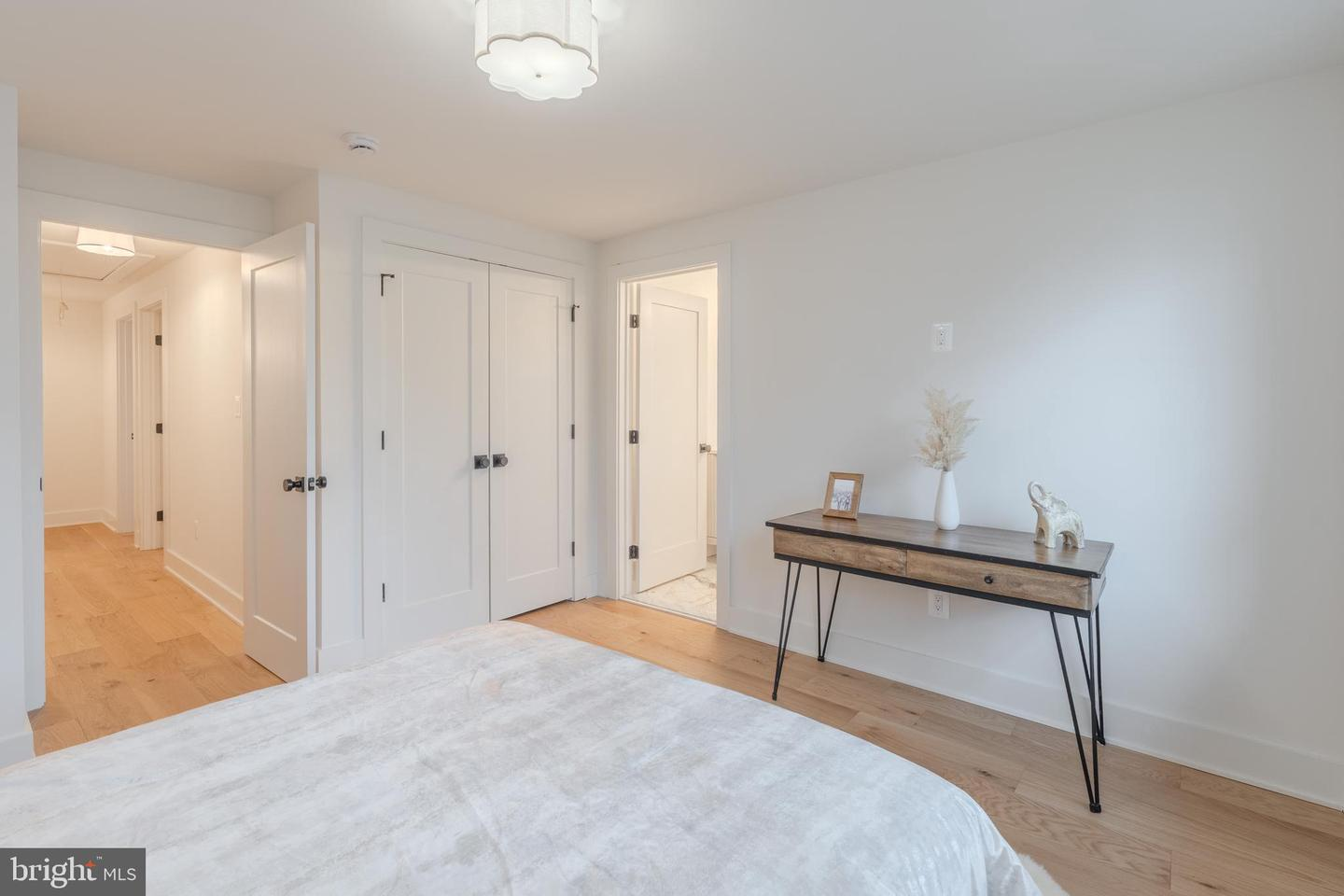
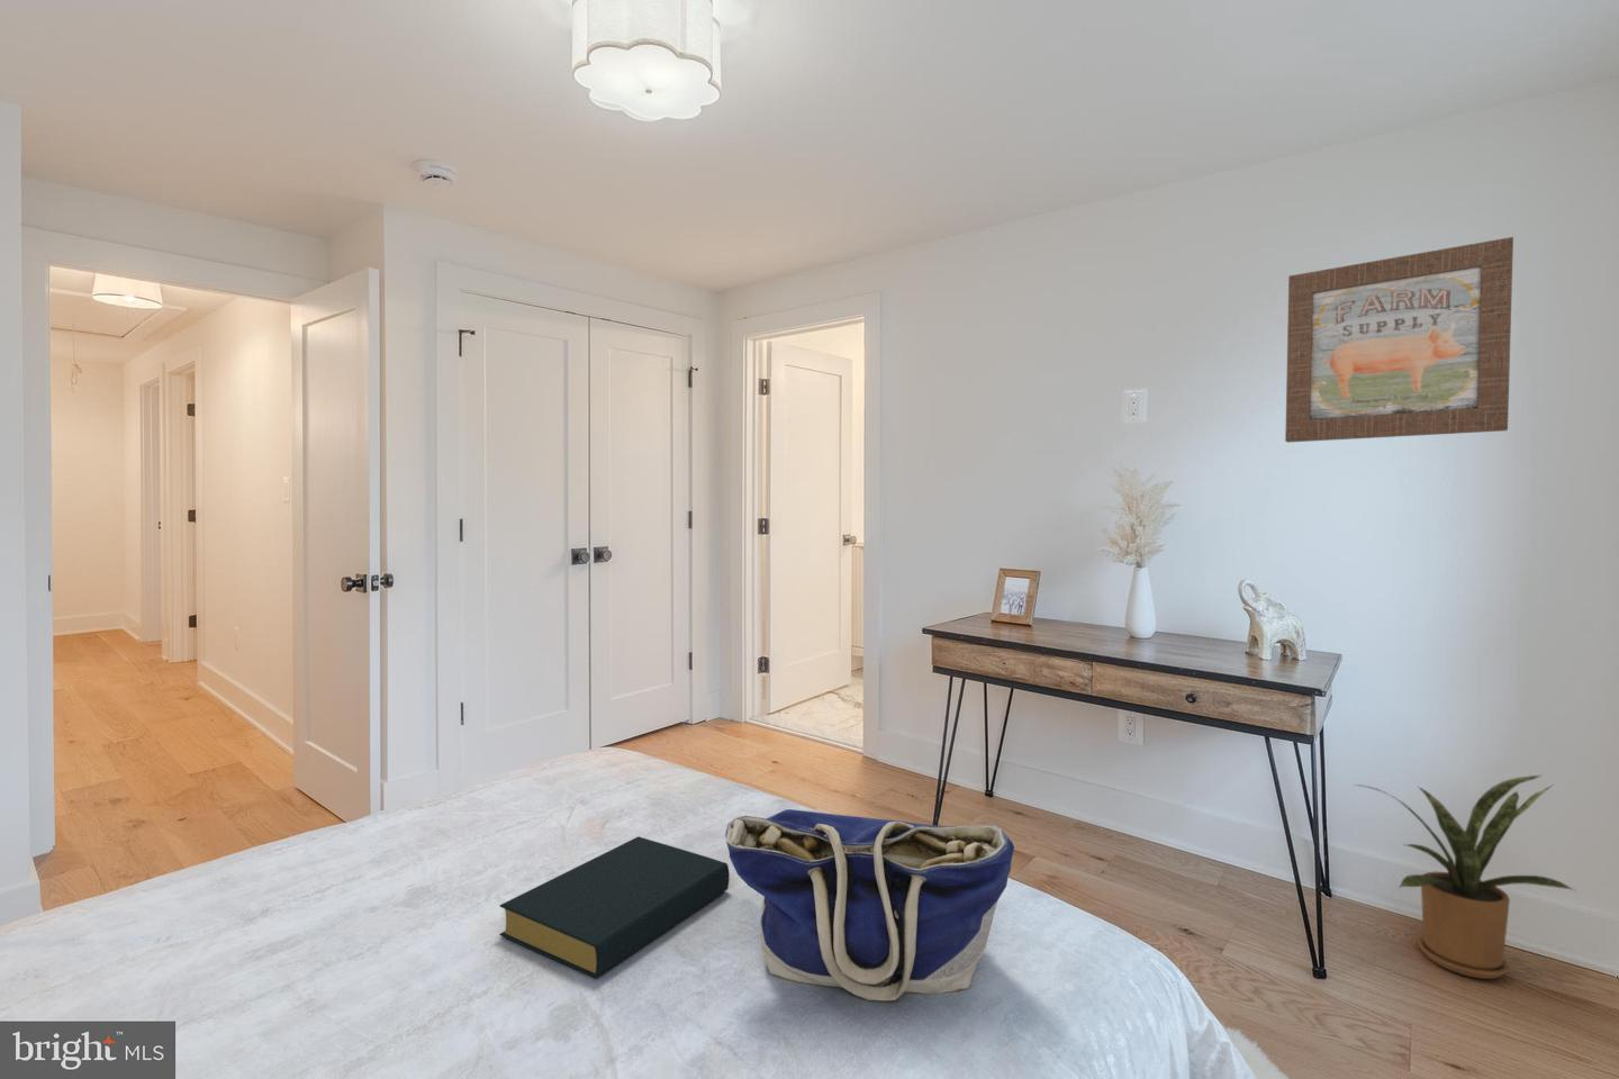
+ tote bag [724,808,1015,1002]
+ hardback book [498,835,731,979]
+ wall art [1284,236,1514,444]
+ house plant [1354,774,1576,980]
